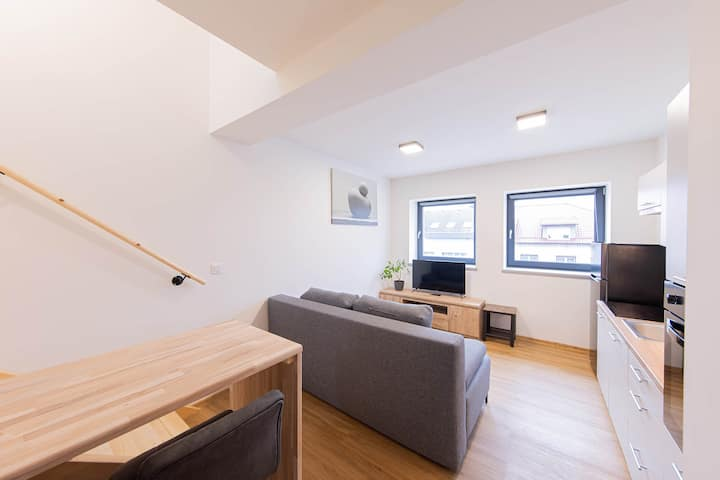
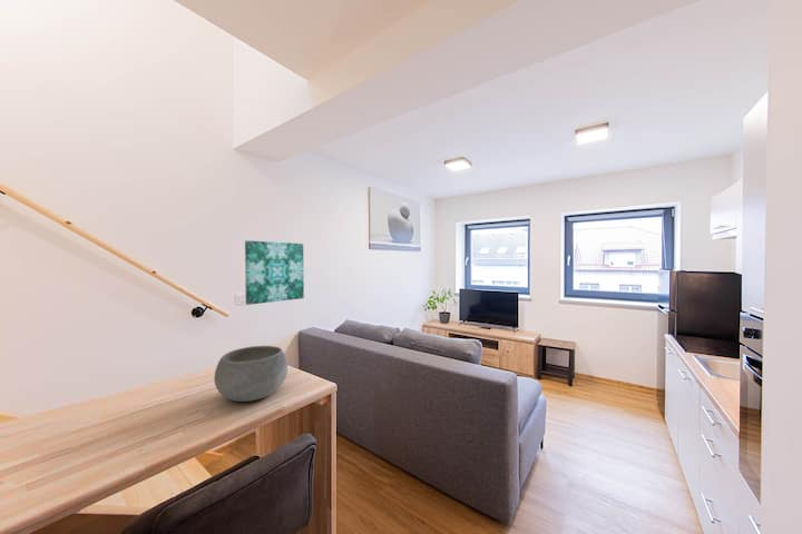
+ wall art [244,239,305,306]
+ bowl [213,345,288,403]
